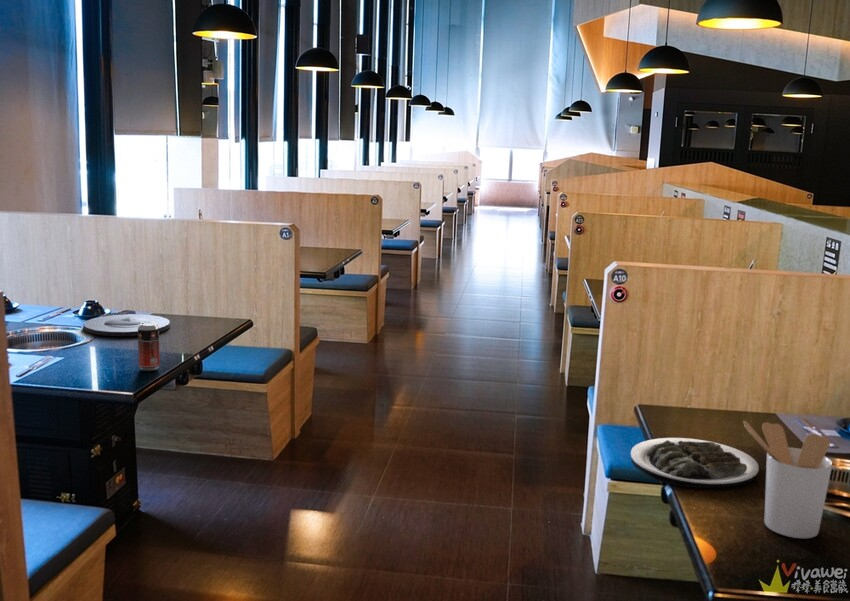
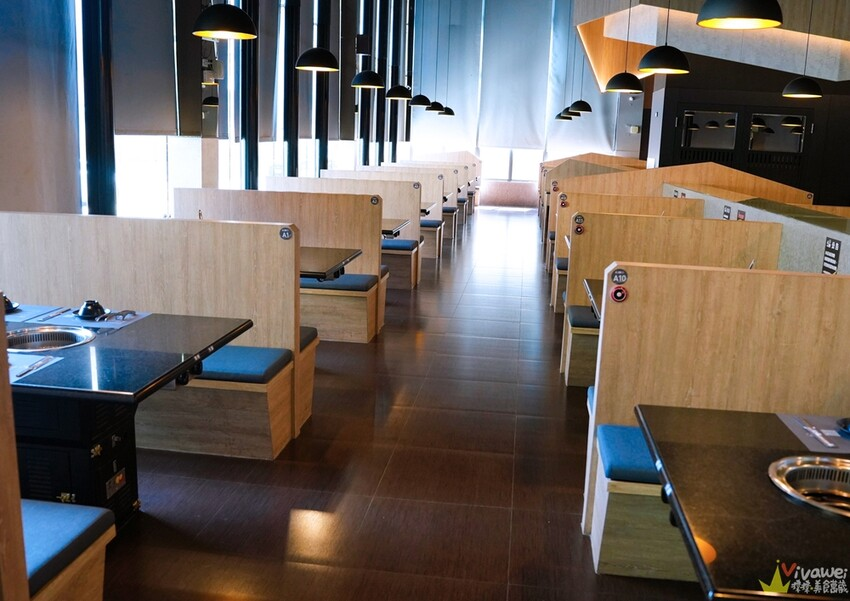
- utensil holder [742,420,833,539]
- plate [630,437,760,489]
- plate [83,313,171,337]
- beverage can [137,322,161,372]
